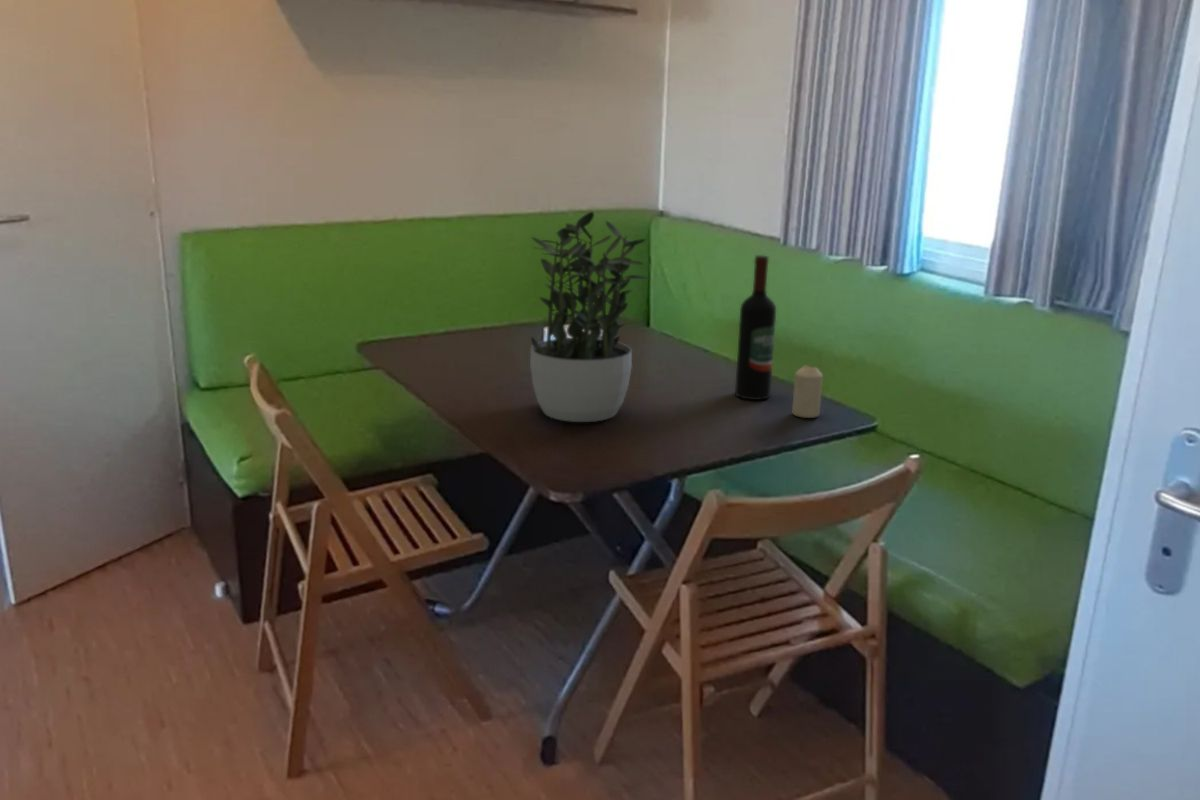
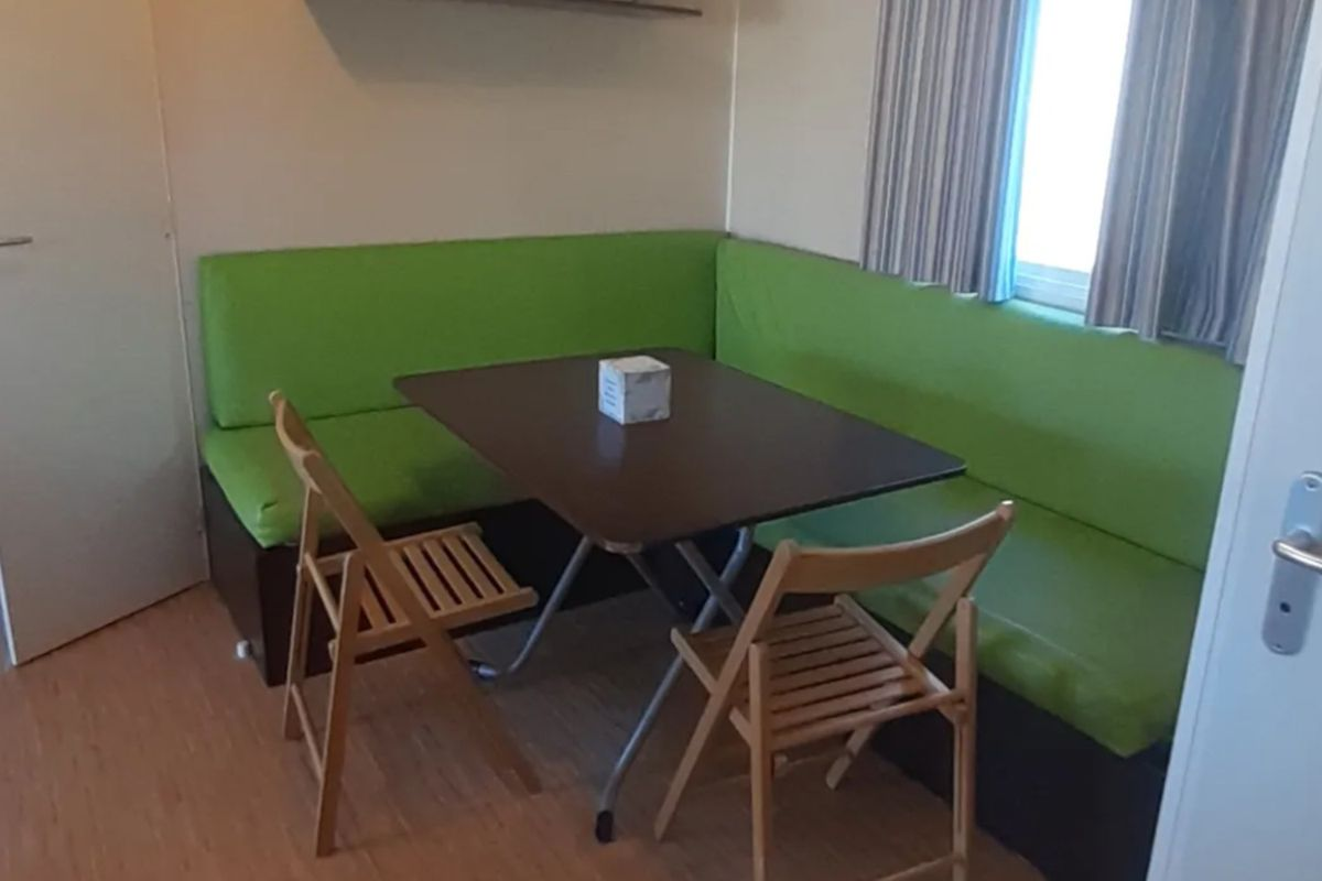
- candle [791,364,824,419]
- wine bottle [734,254,777,401]
- potted plant [529,210,649,423]
